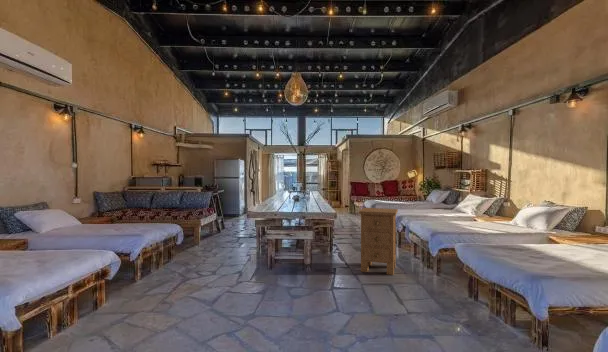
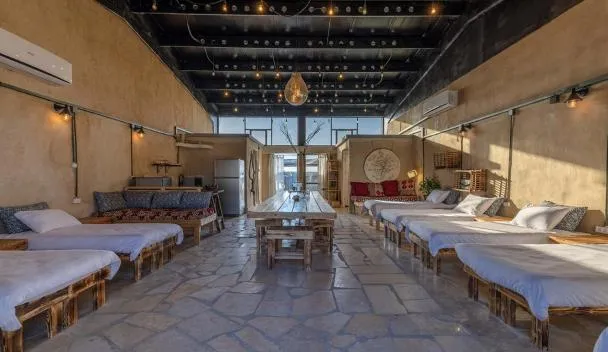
- nightstand [358,207,399,276]
